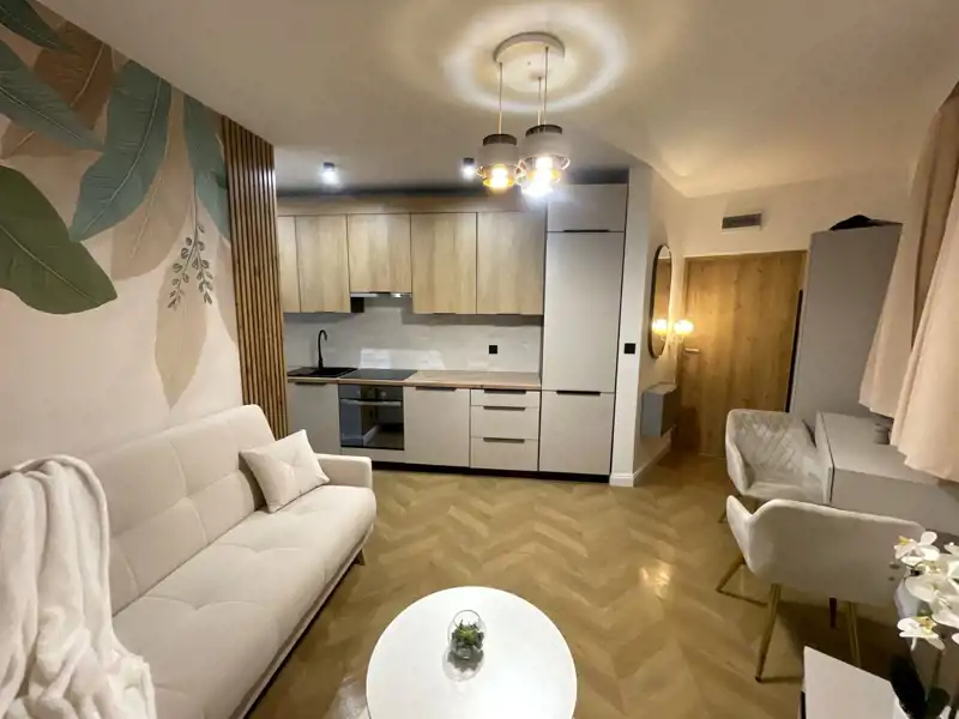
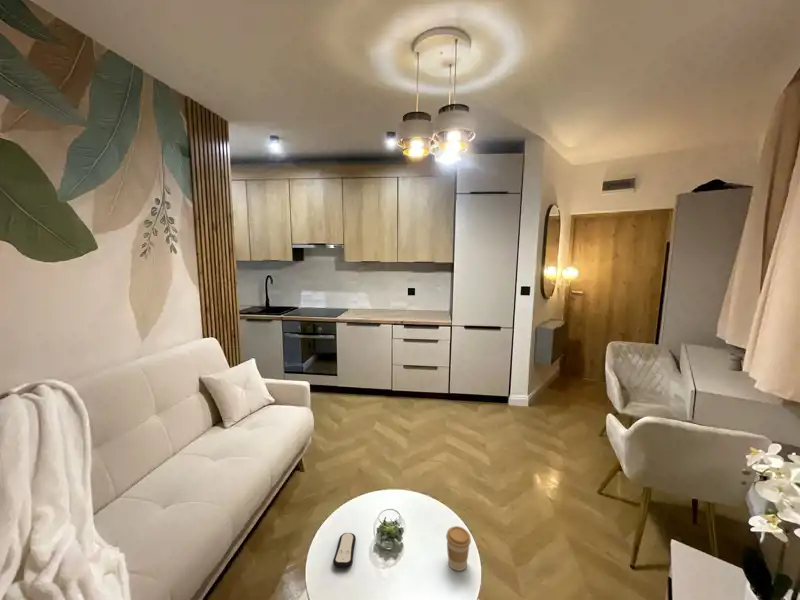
+ coffee cup [445,525,472,572]
+ remote control [332,532,357,569]
